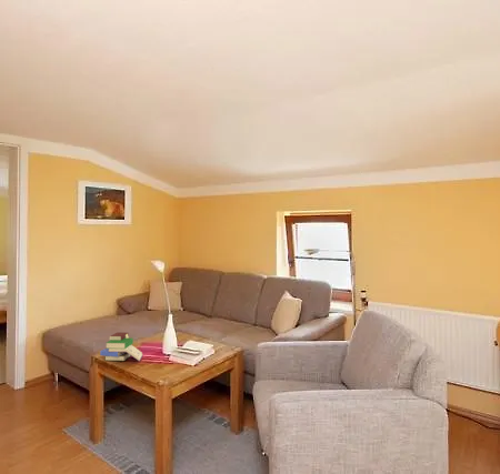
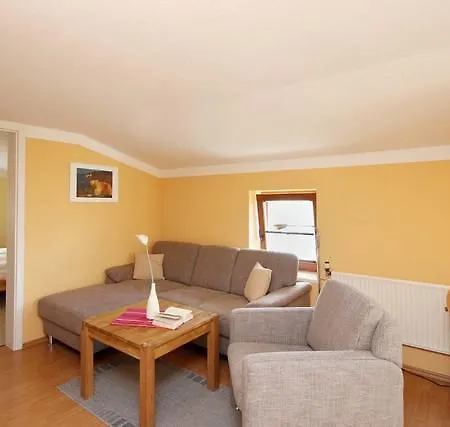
- book [99,331,143,362]
